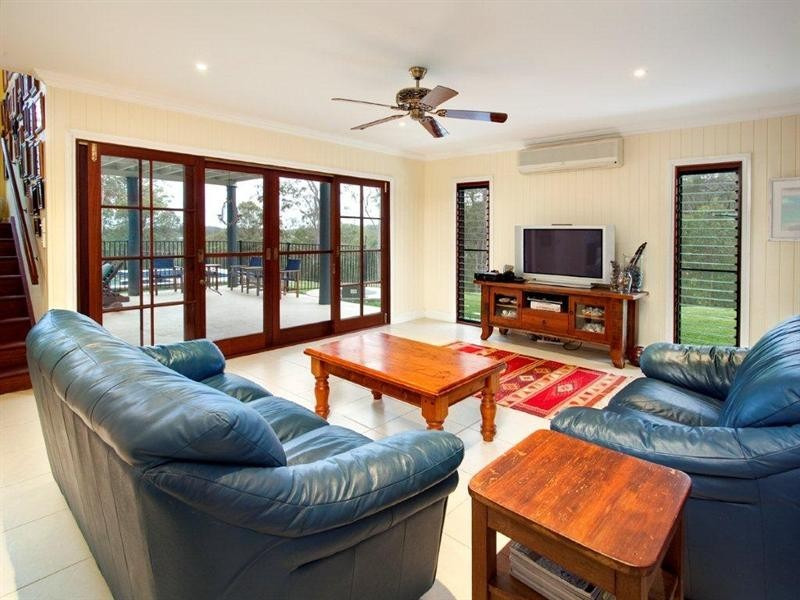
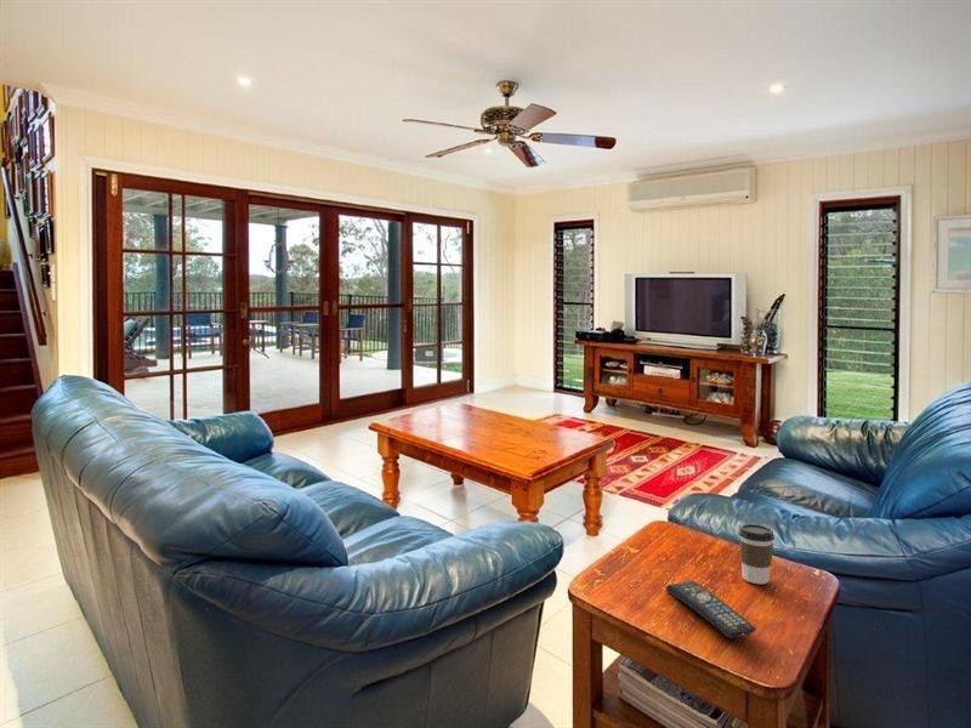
+ coffee cup [738,523,776,585]
+ remote control [665,580,757,639]
